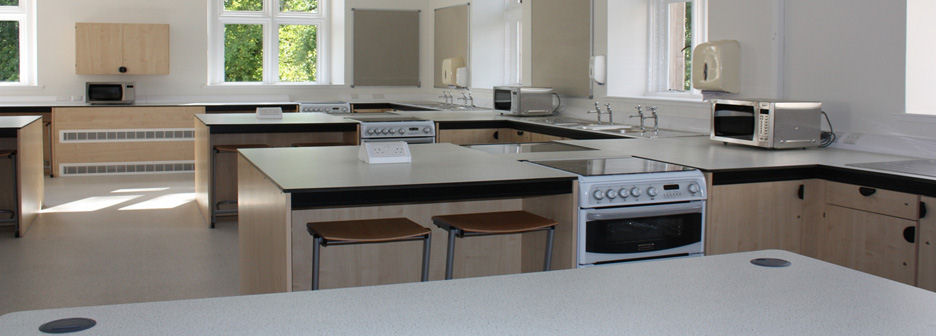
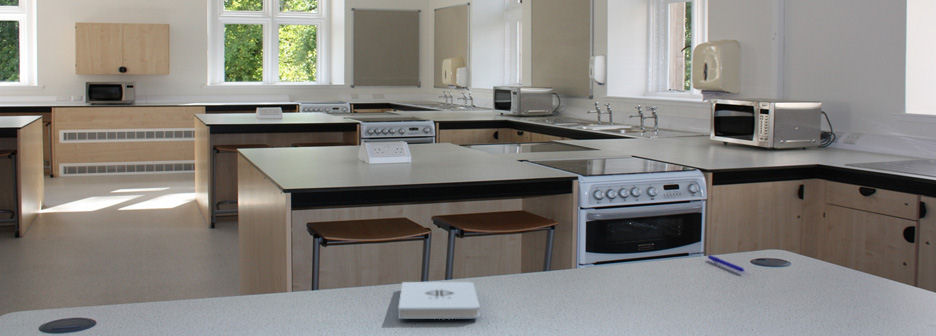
+ pen [707,254,746,273]
+ notepad [397,281,481,320]
